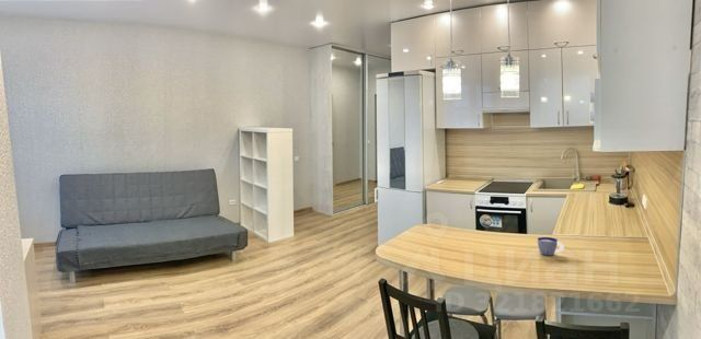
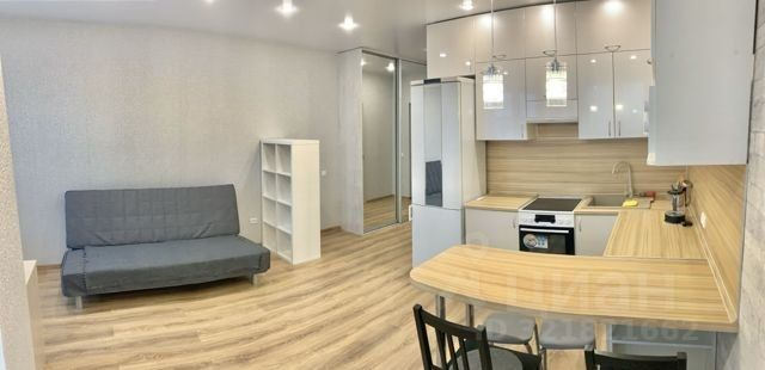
- cup [537,236,565,256]
